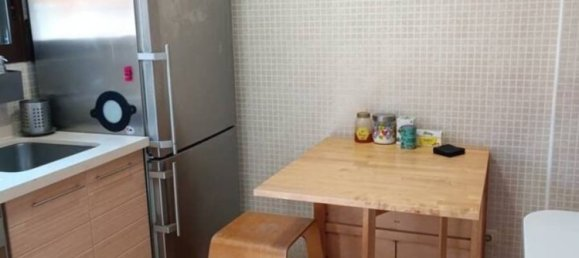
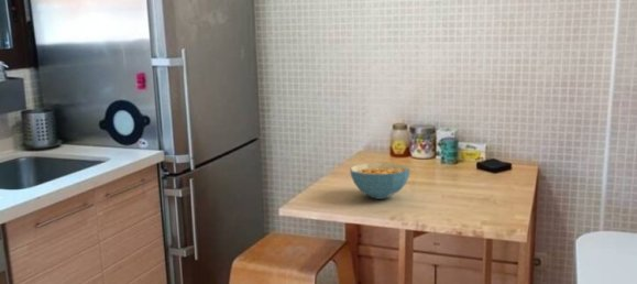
+ cereal bowl [349,162,411,200]
